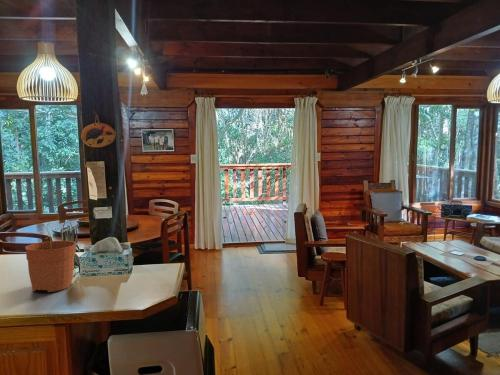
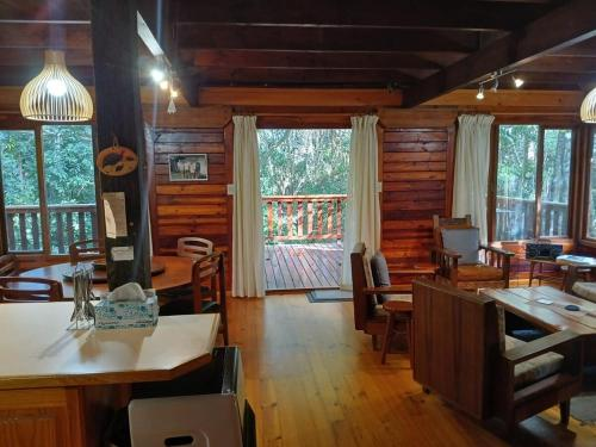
- plant pot [24,223,77,293]
